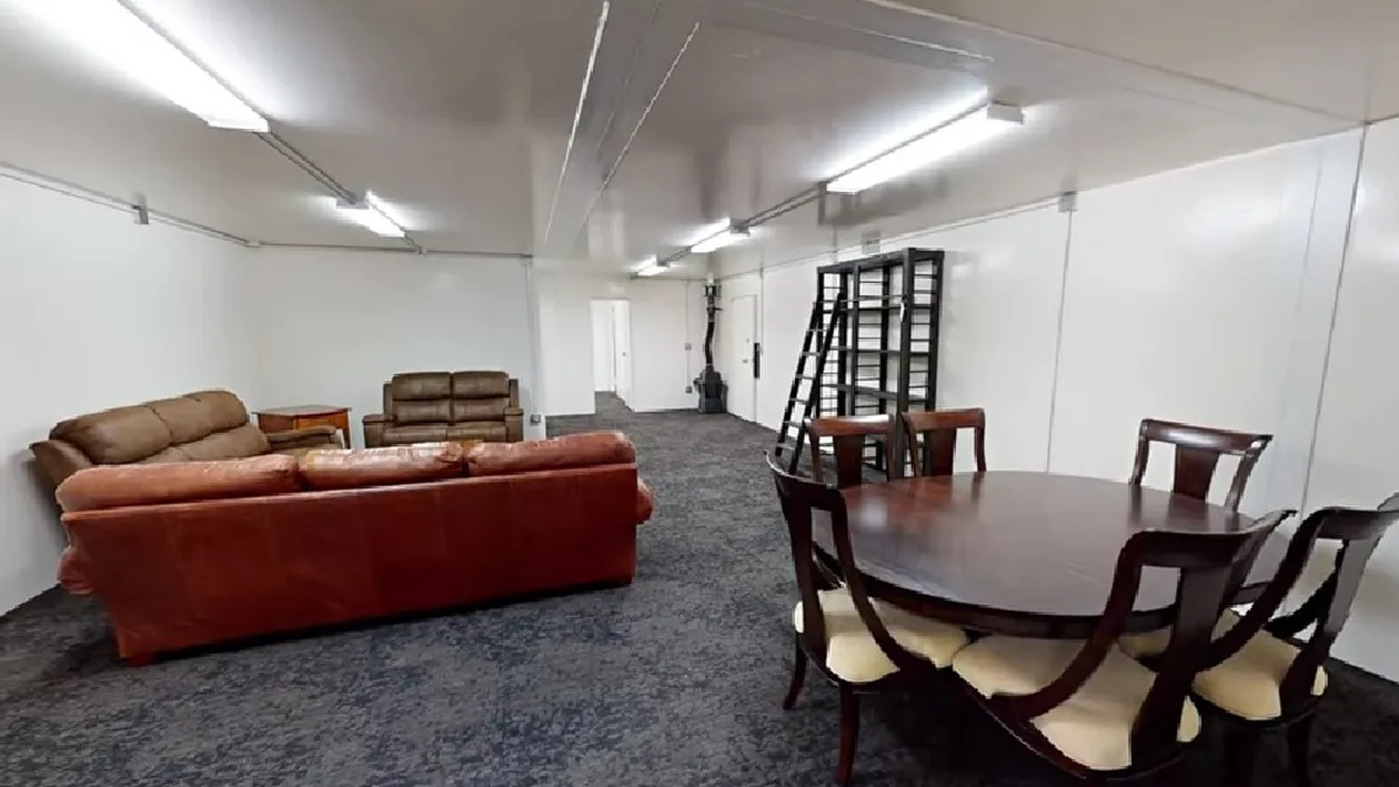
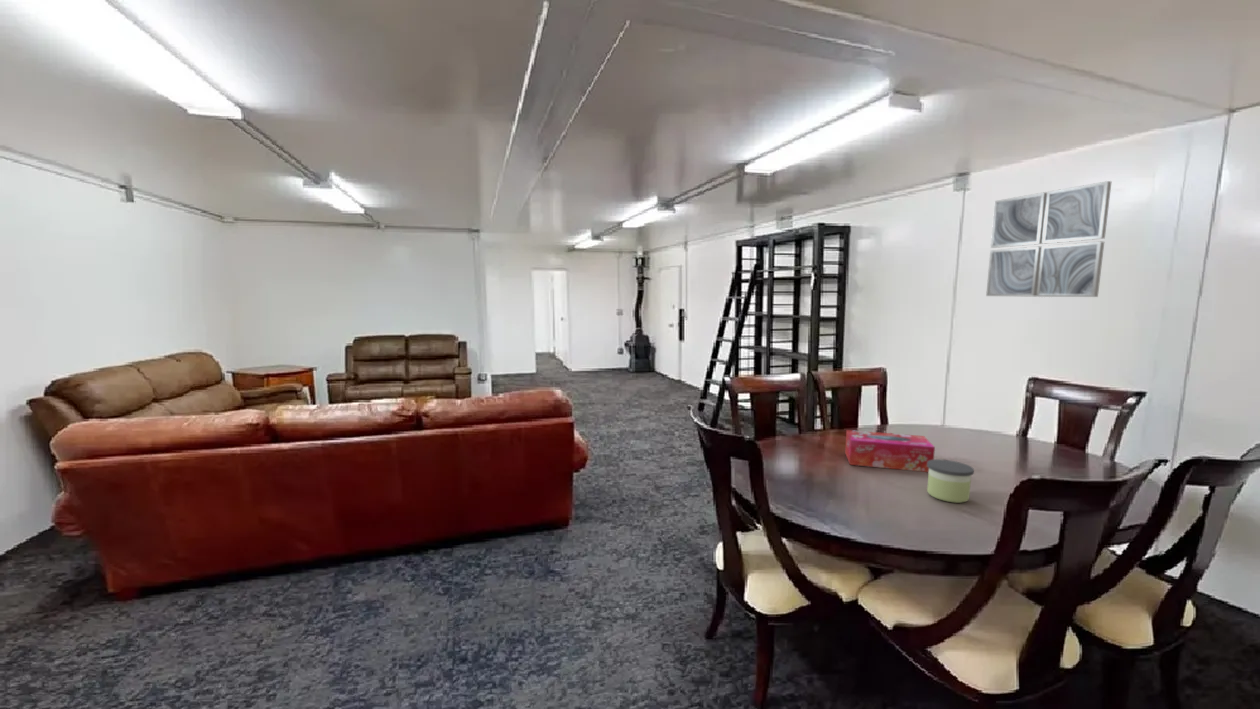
+ tissue box [844,429,936,473]
+ wall art [985,180,1112,298]
+ candle [926,458,975,504]
